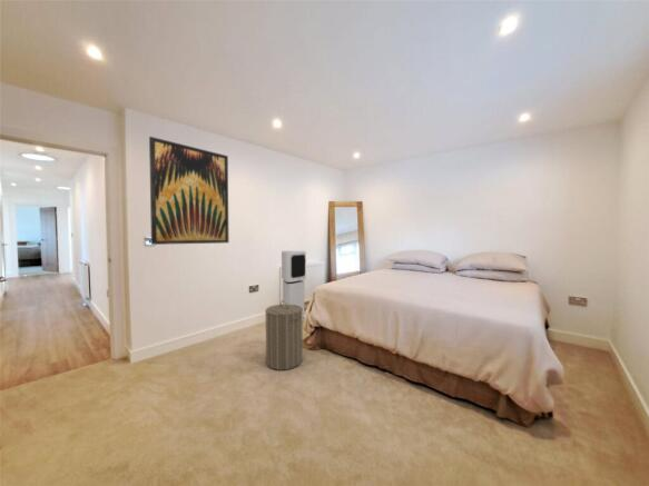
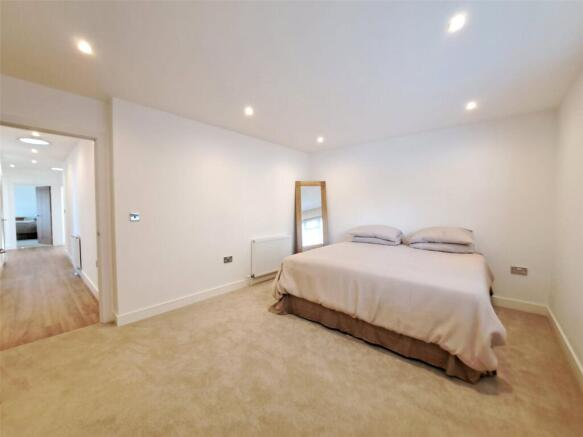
- laundry hamper [264,299,304,371]
- air purifier [281,250,307,323]
- wall art [148,136,230,246]
